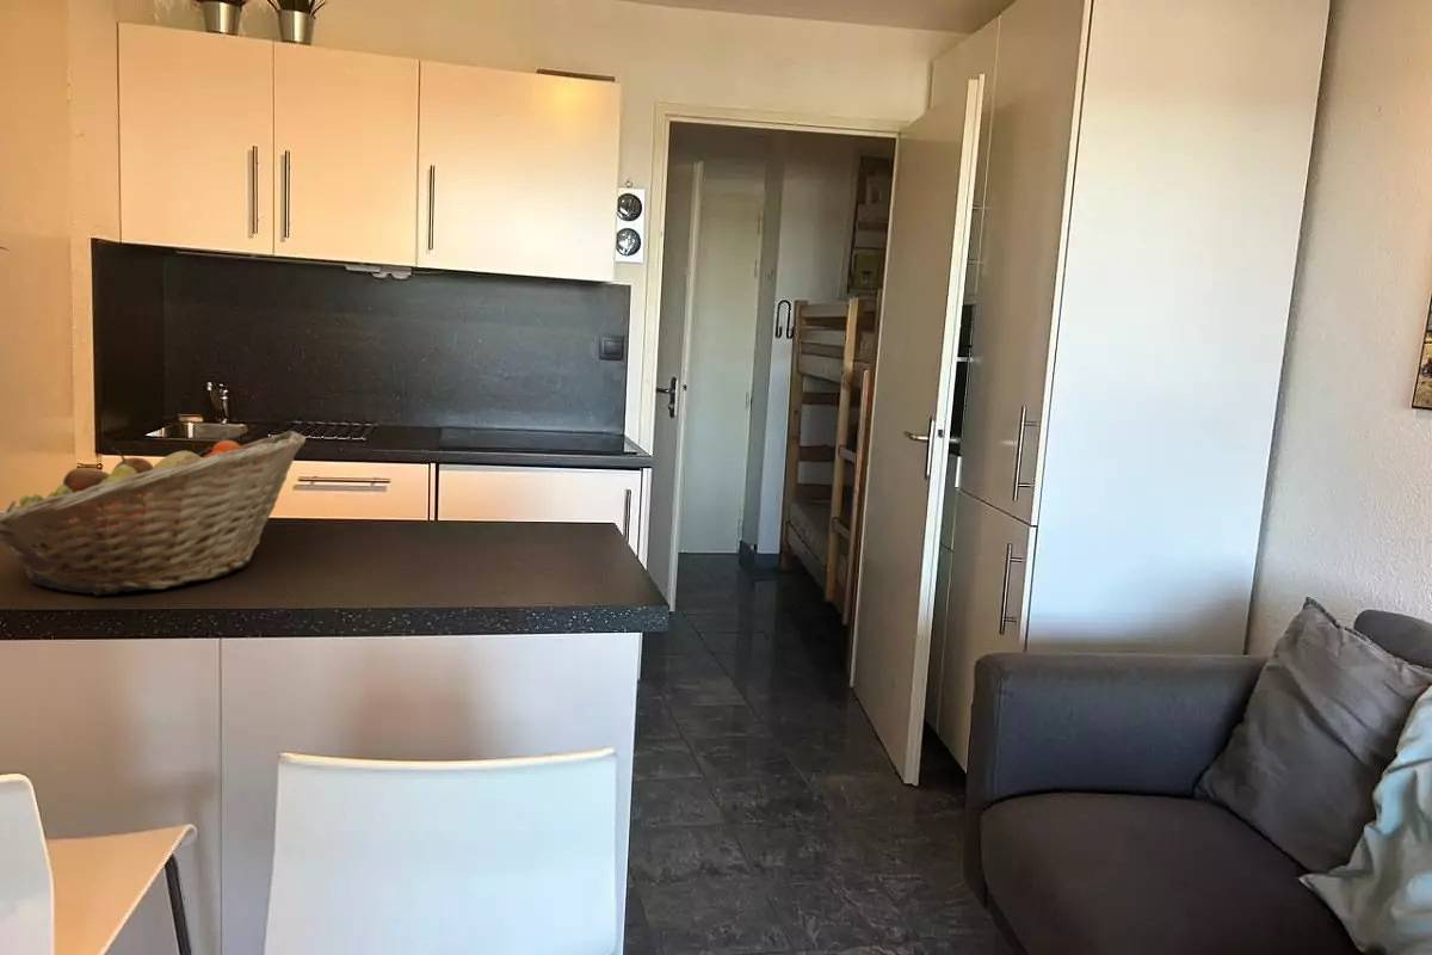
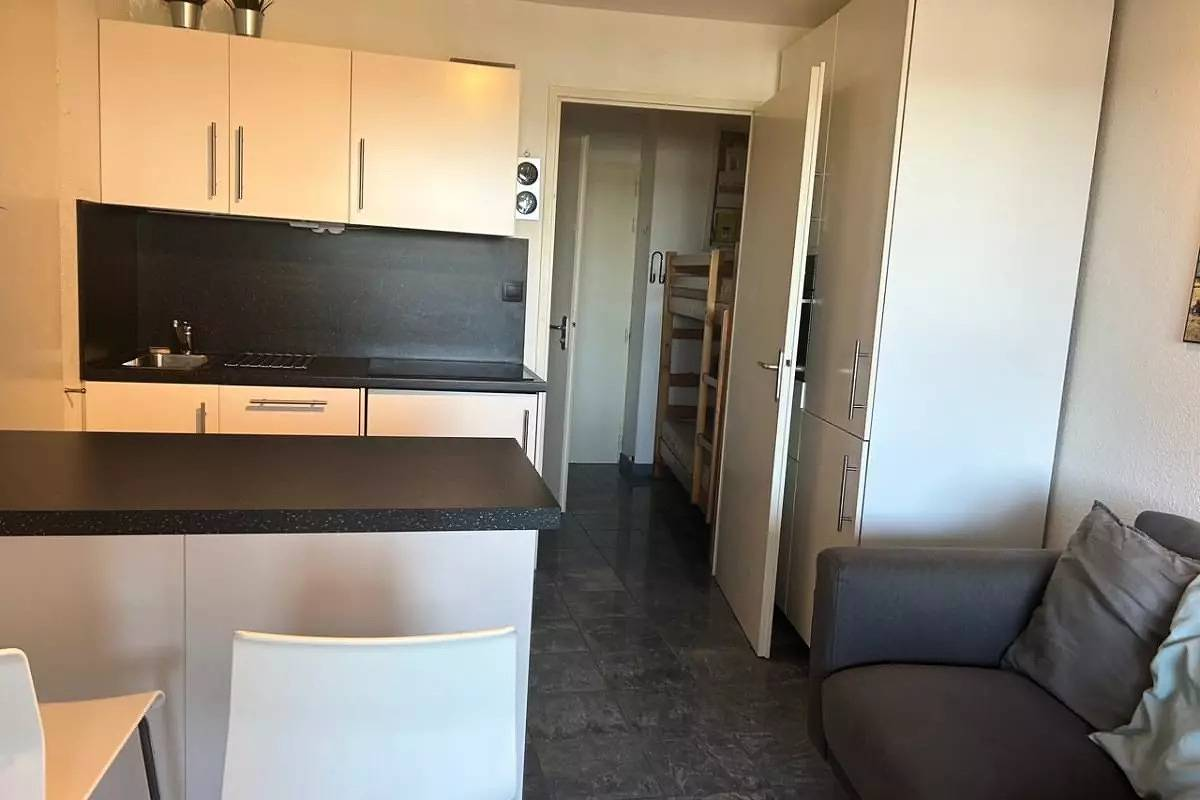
- fruit basket [0,430,307,597]
